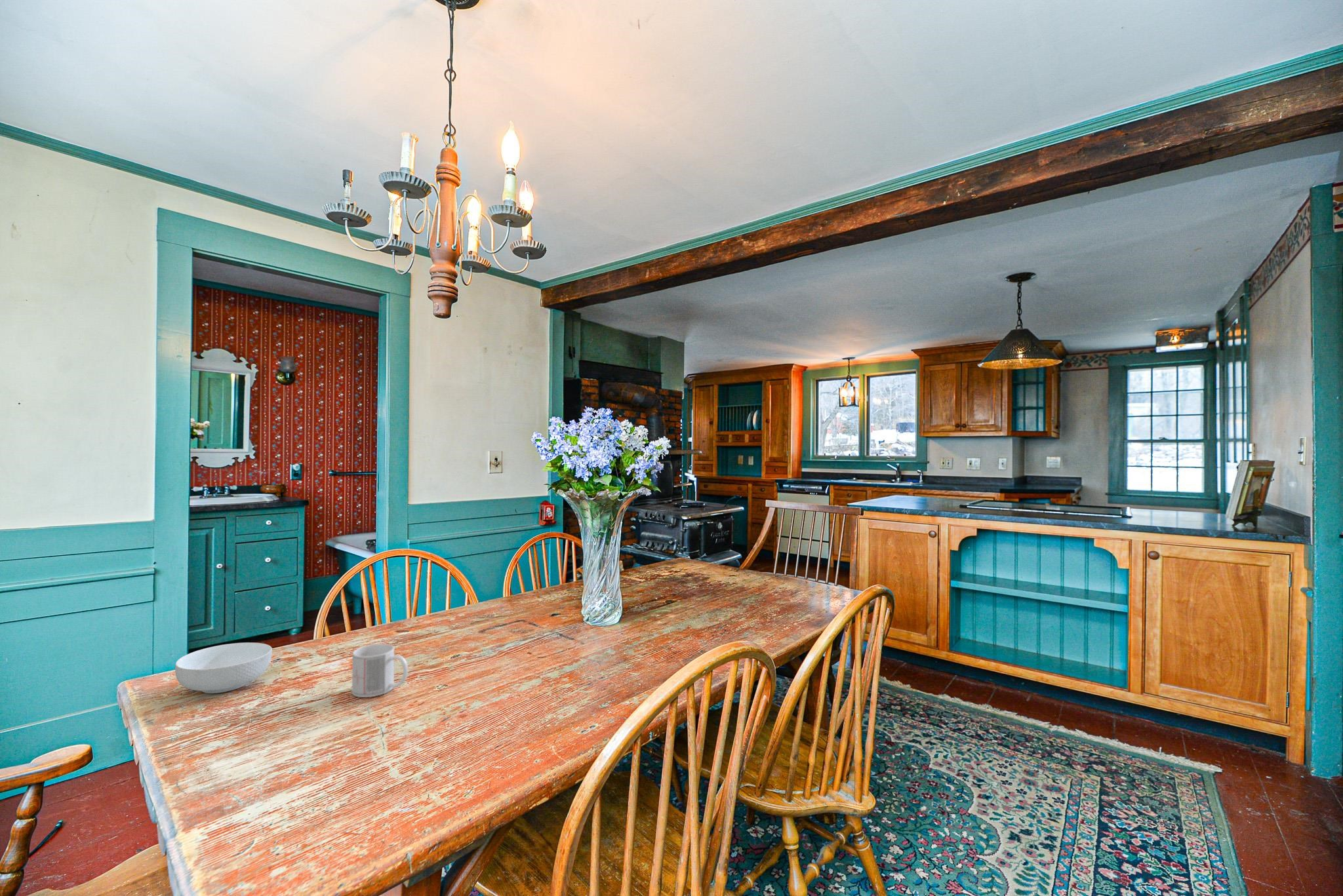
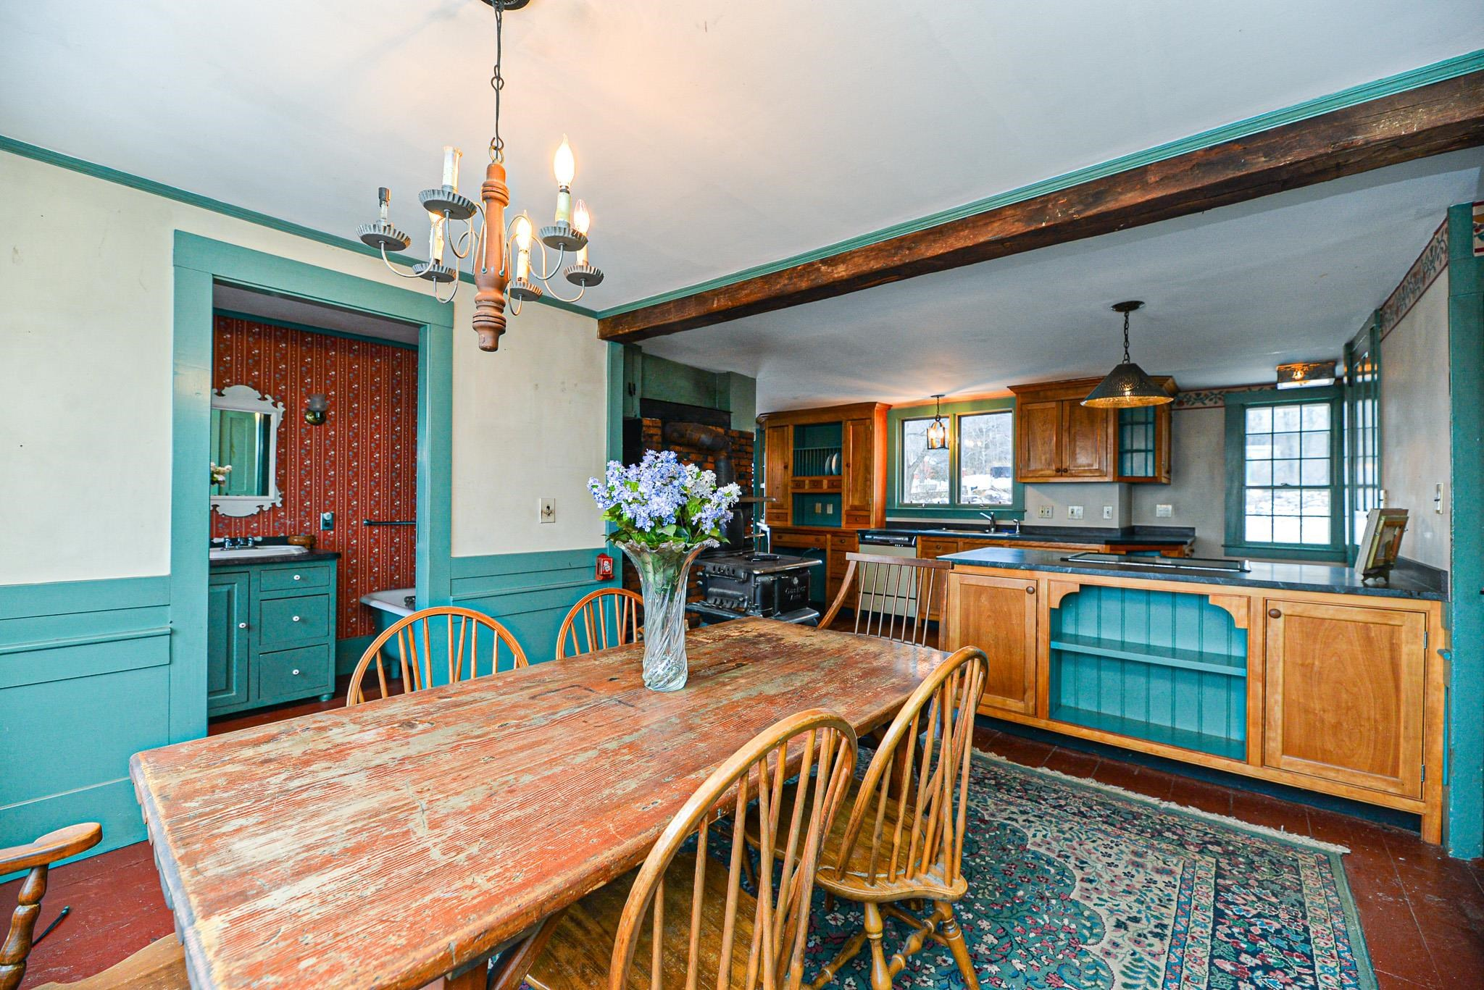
- mug [351,643,409,698]
- cereal bowl [174,642,273,694]
